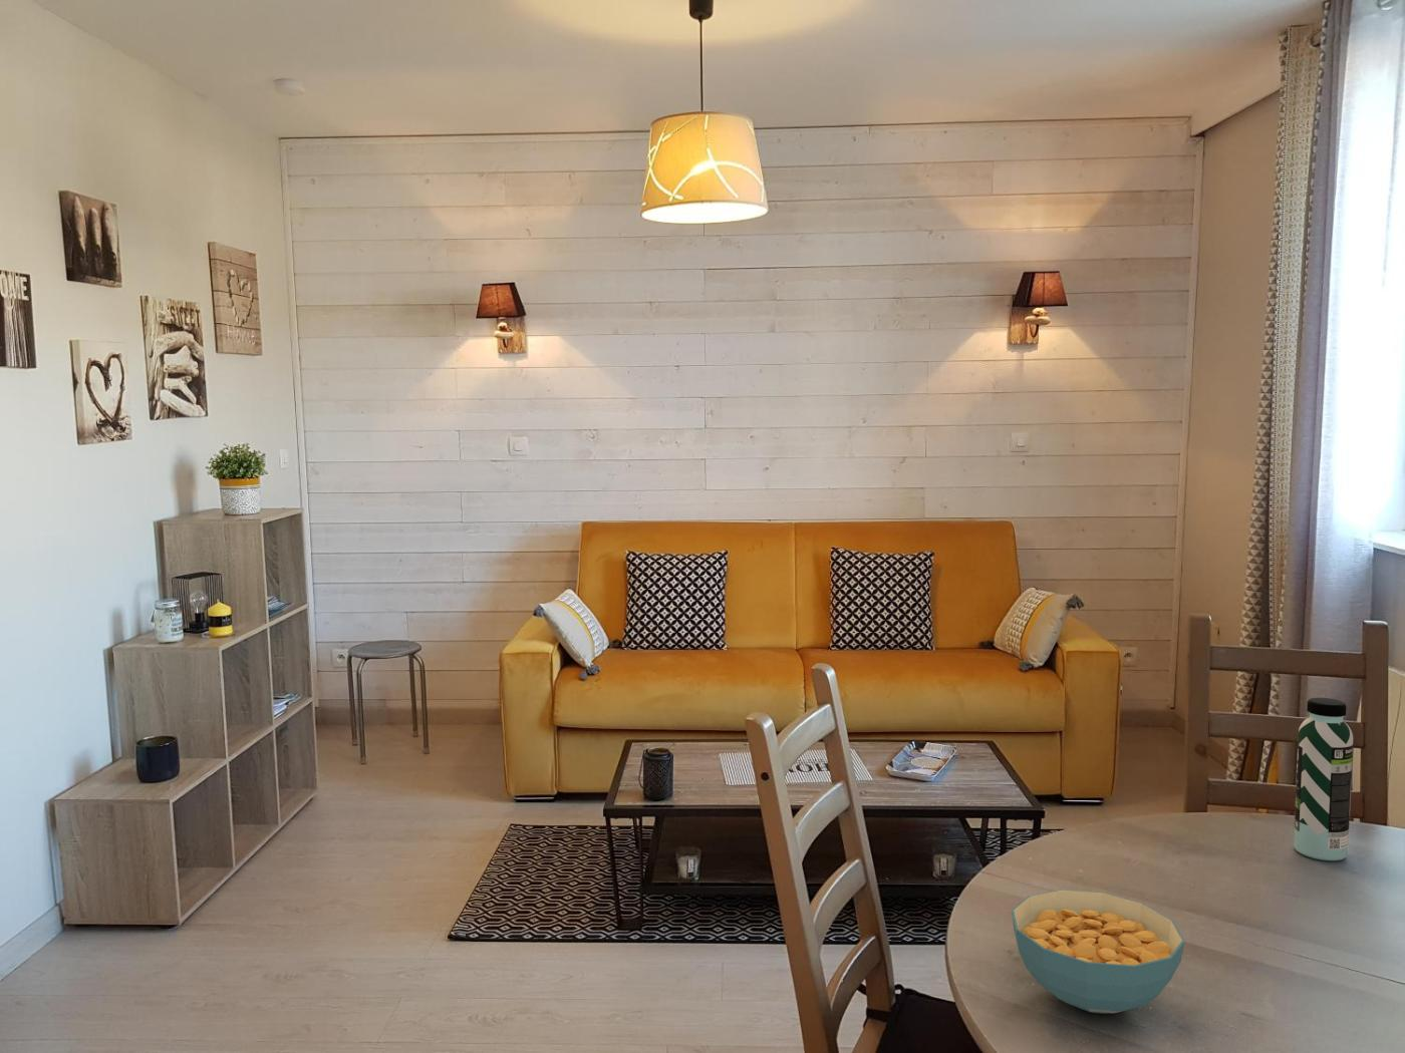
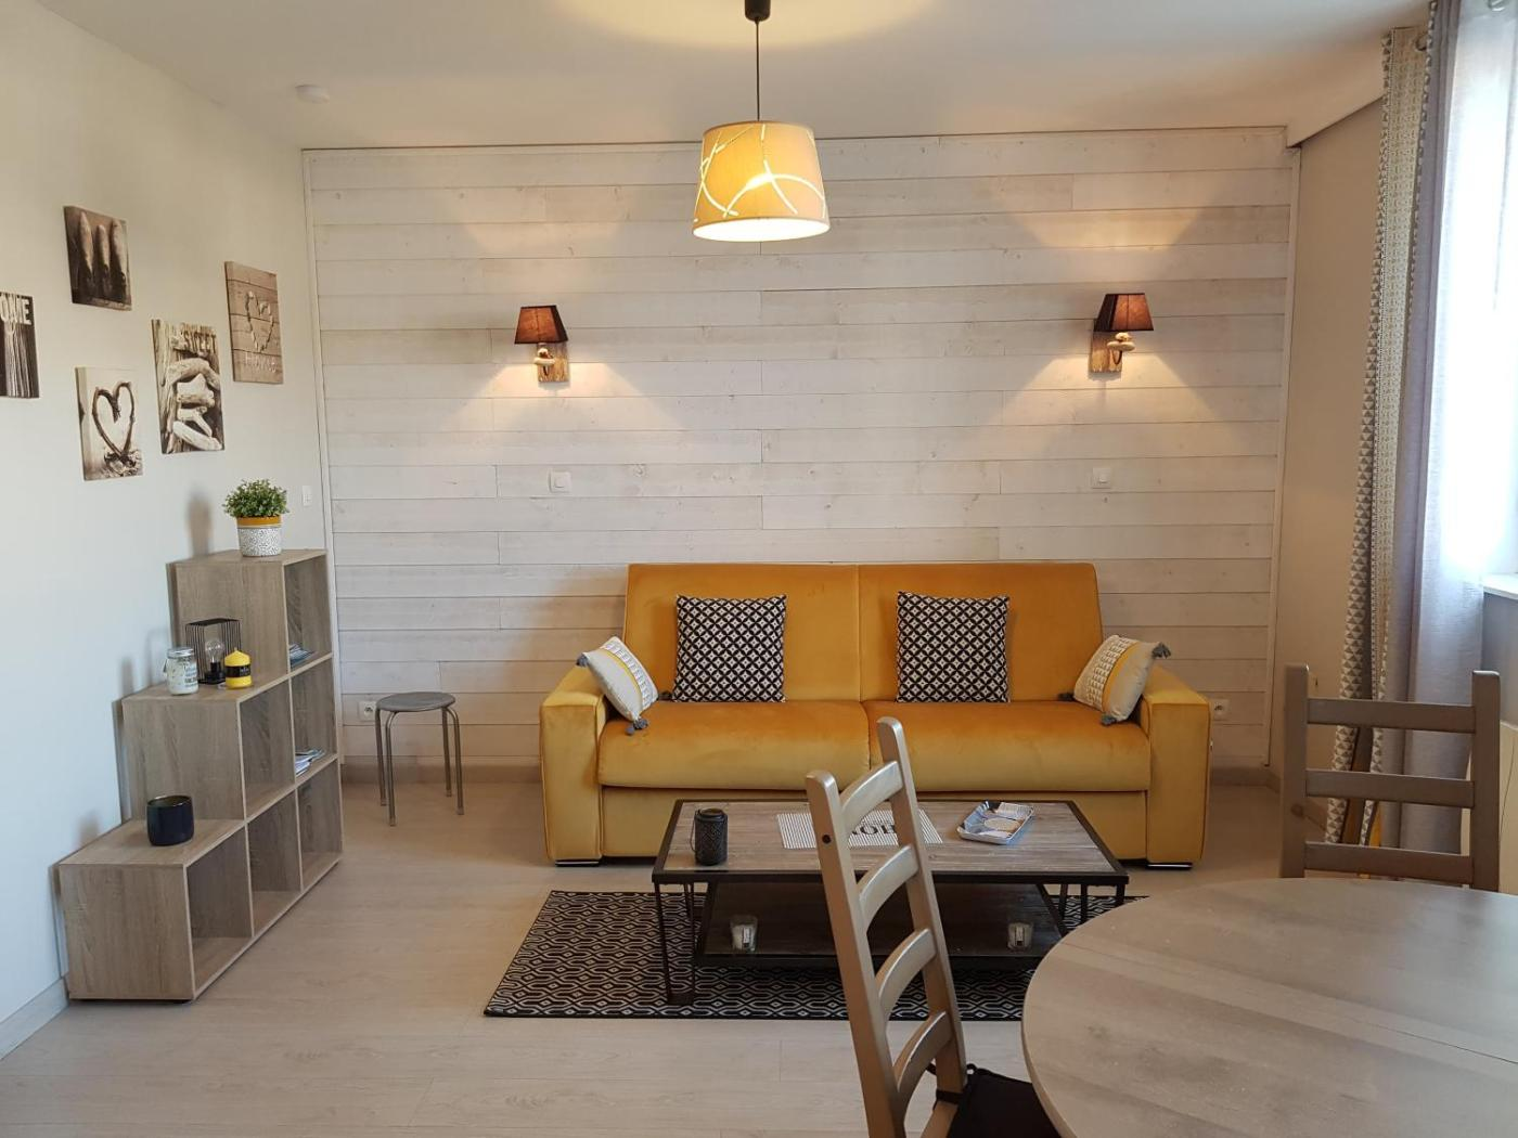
- cereal bowl [1010,888,1185,1015]
- water bottle [1292,697,1354,862]
